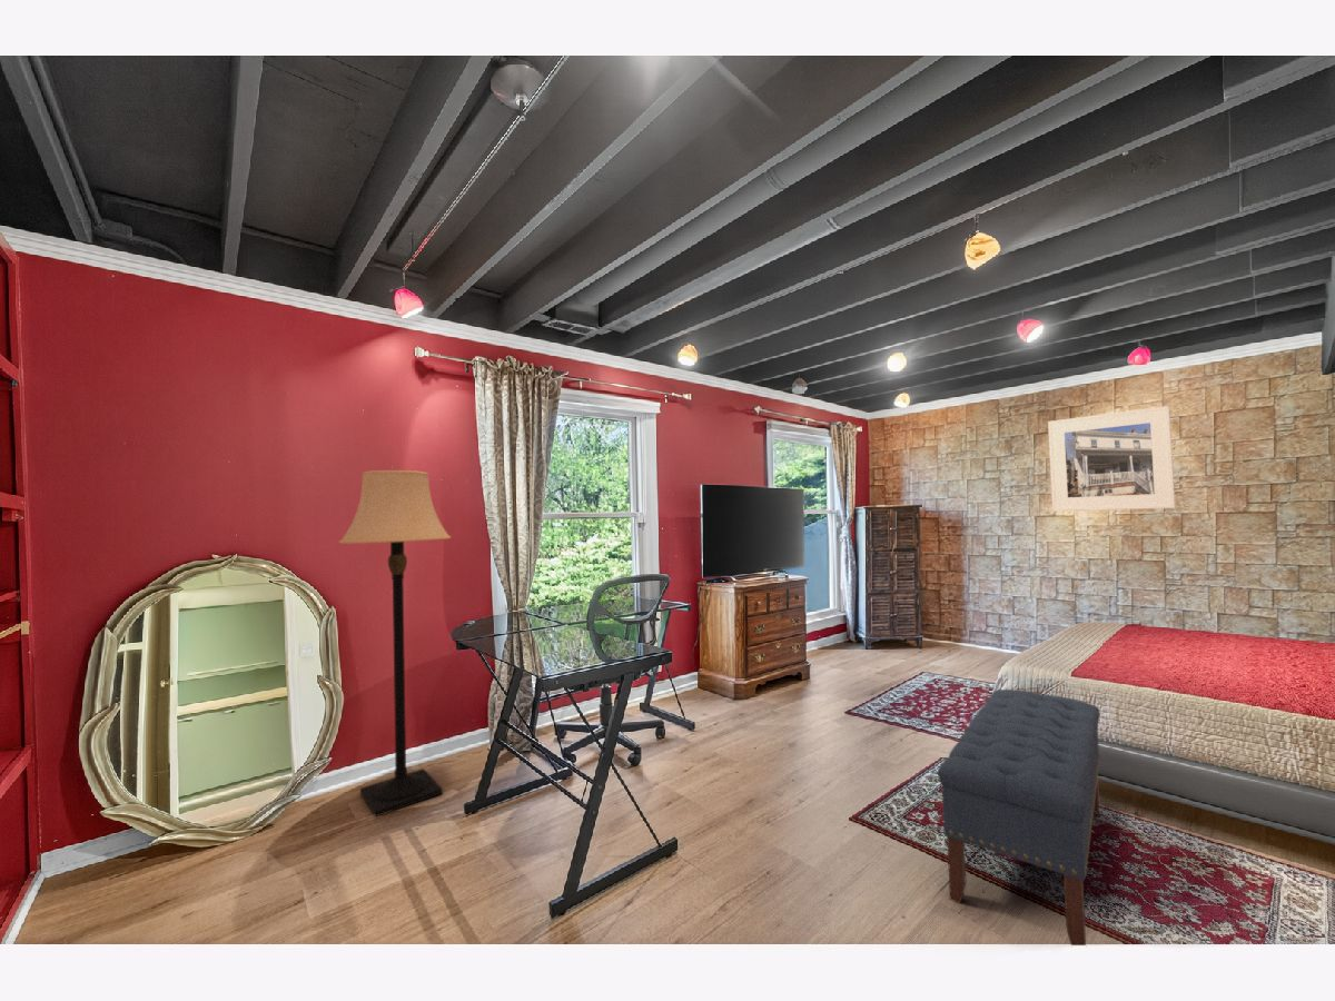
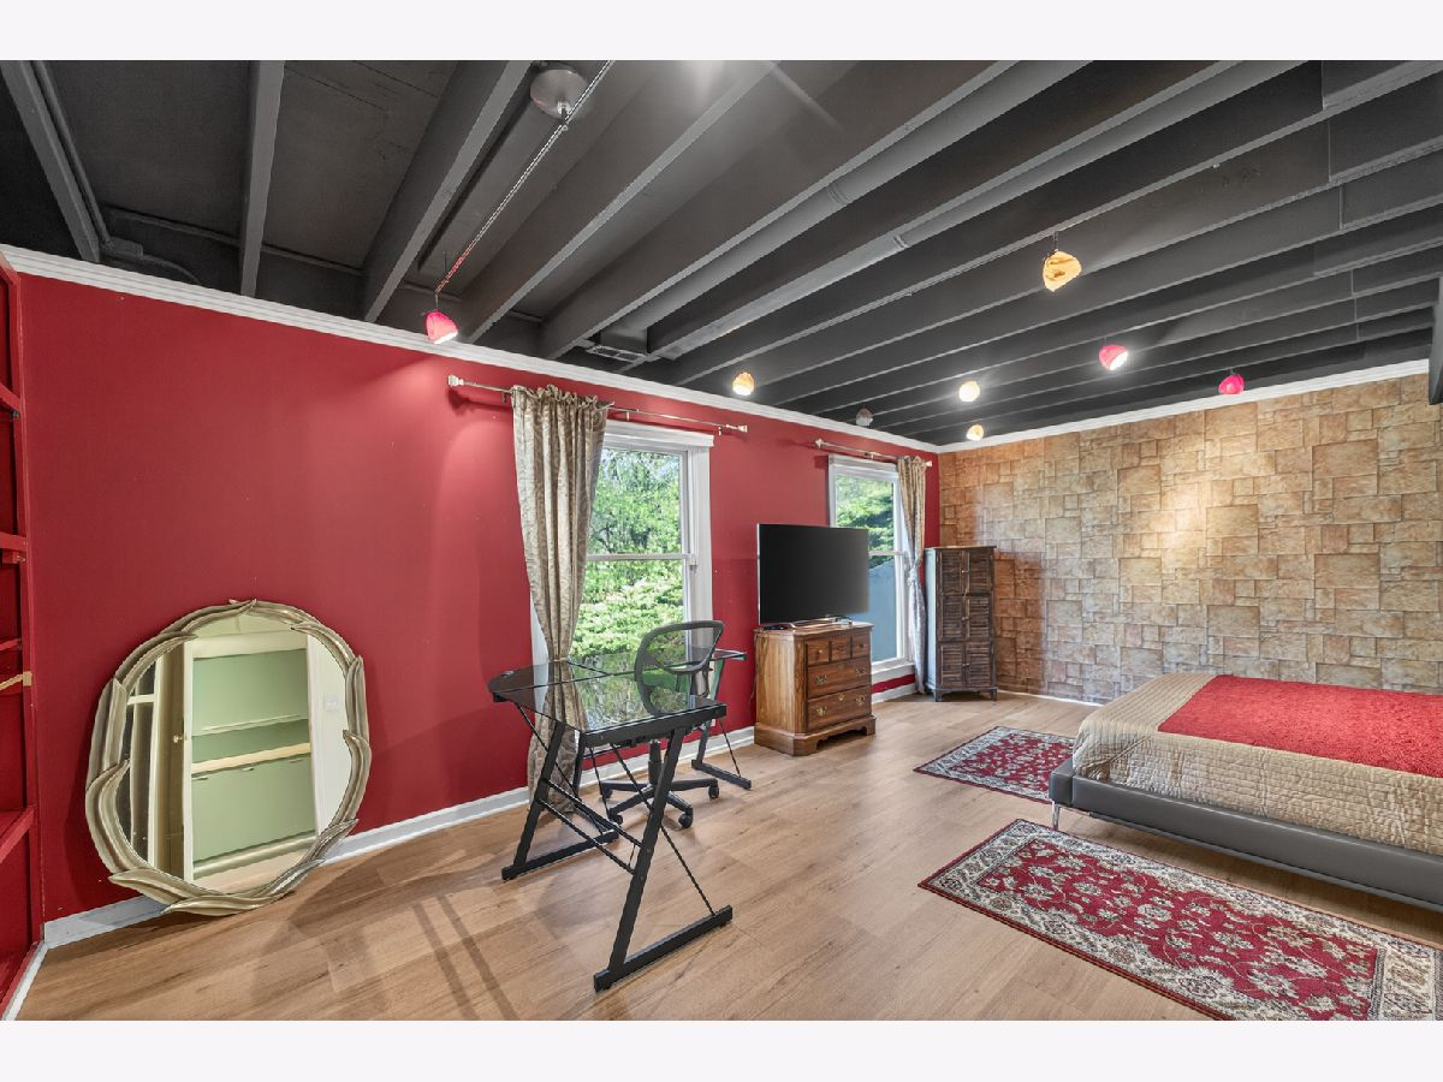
- bench [937,688,1101,947]
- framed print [1047,405,1176,512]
- lamp [338,469,452,819]
